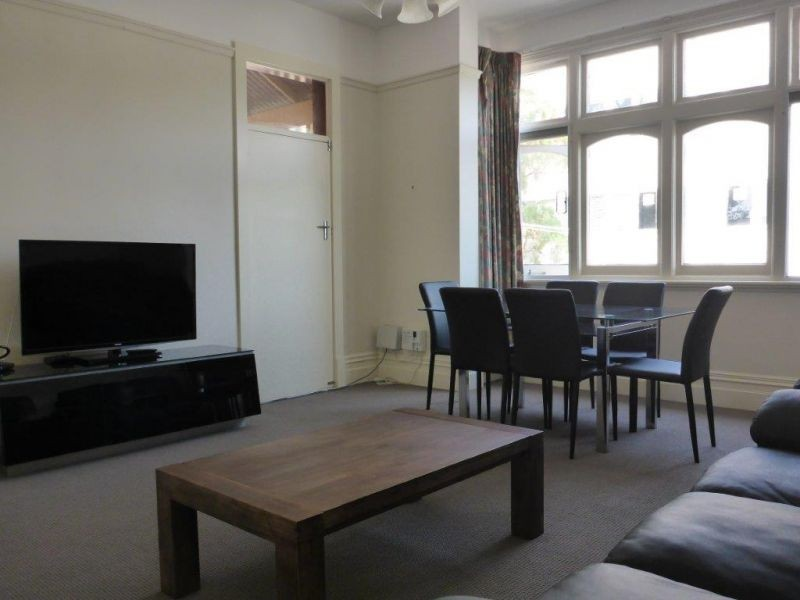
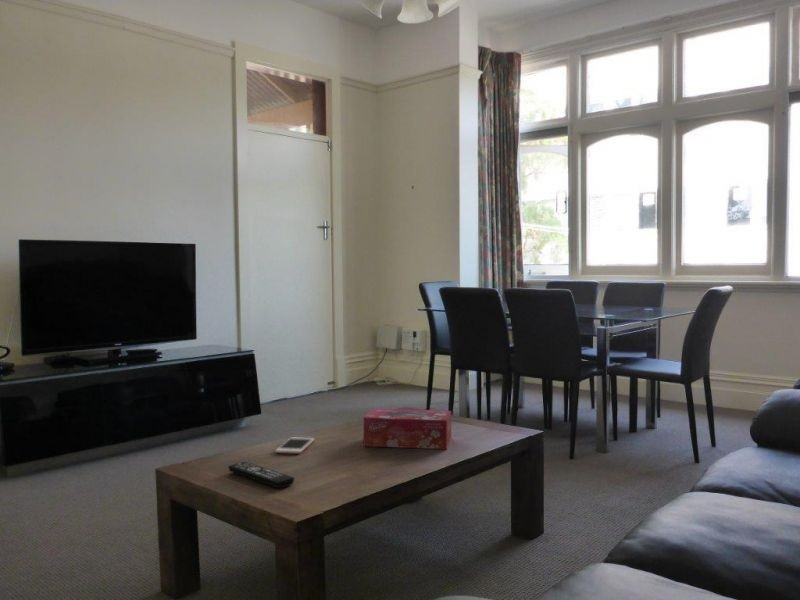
+ tissue box [362,408,452,450]
+ cell phone [274,437,315,455]
+ remote control [227,461,295,489]
